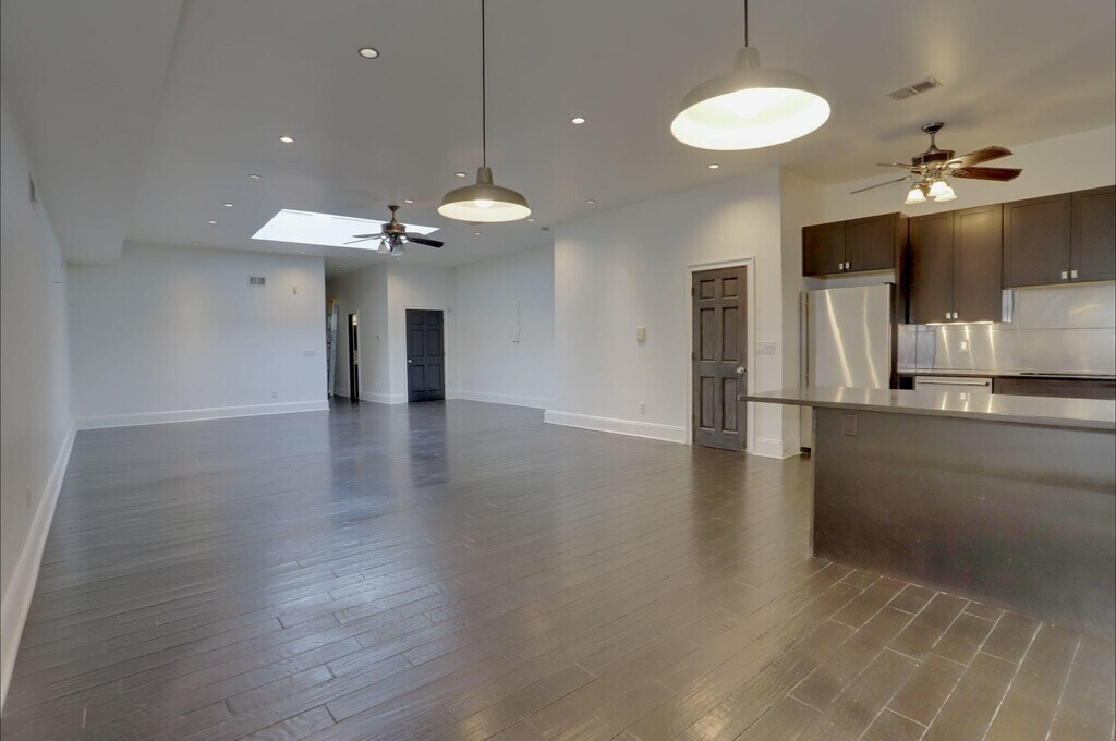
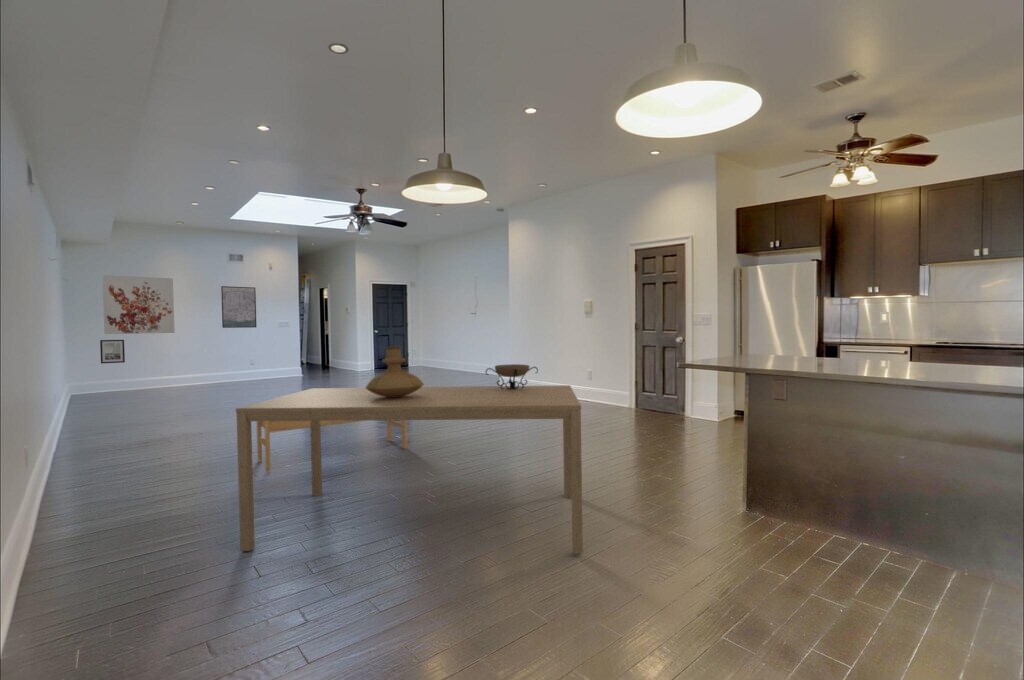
+ wall art [99,339,126,364]
+ vase [364,345,425,397]
+ wall art [102,274,176,335]
+ dining table [235,384,584,554]
+ decorative bowl [484,363,539,390]
+ bench [255,420,408,473]
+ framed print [220,285,257,329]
